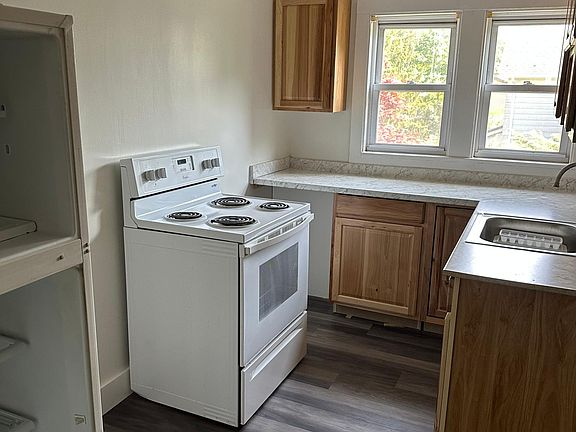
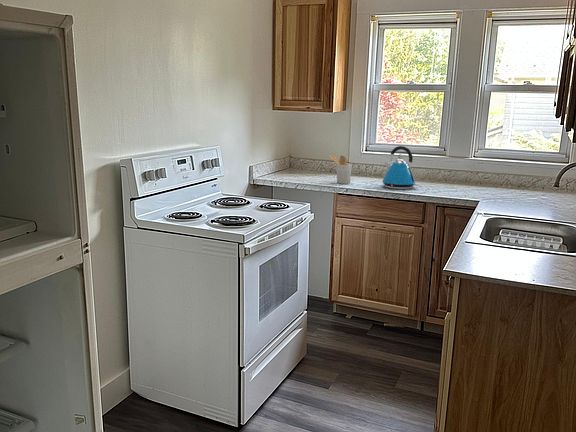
+ kettle [382,145,418,190]
+ utensil holder [328,154,353,185]
